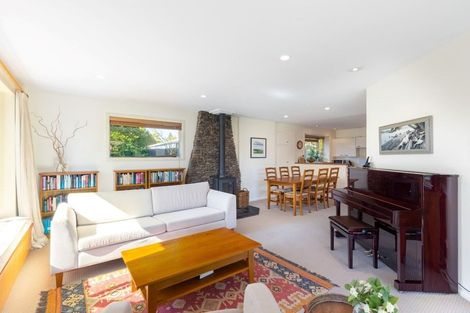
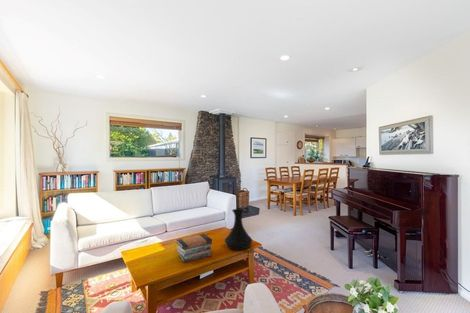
+ vase [224,208,253,251]
+ book stack [176,233,213,263]
